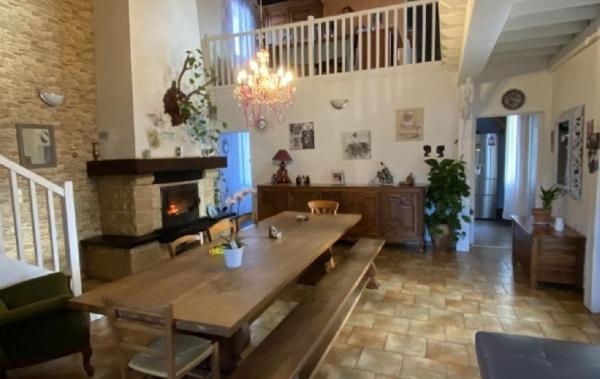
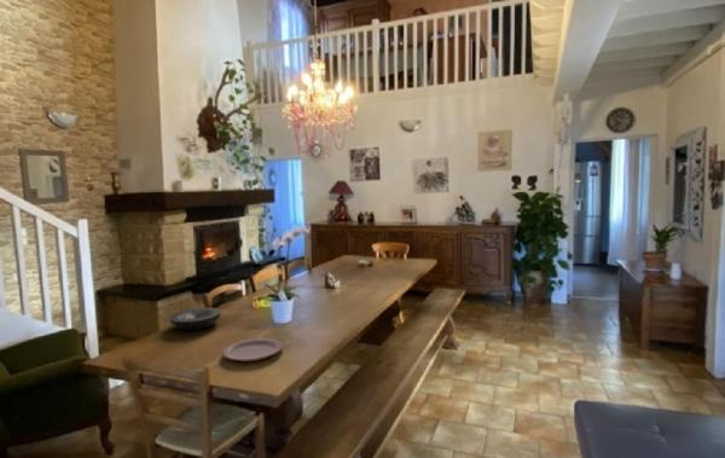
+ plate [168,307,222,331]
+ plate [221,337,284,363]
